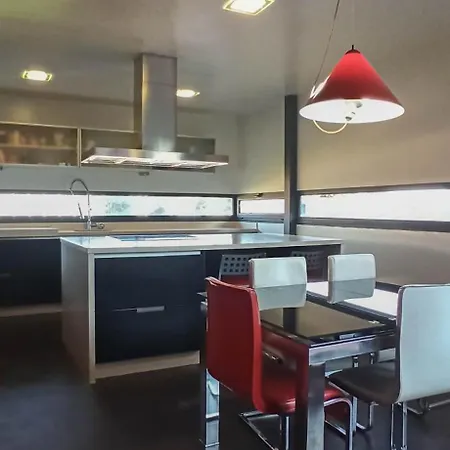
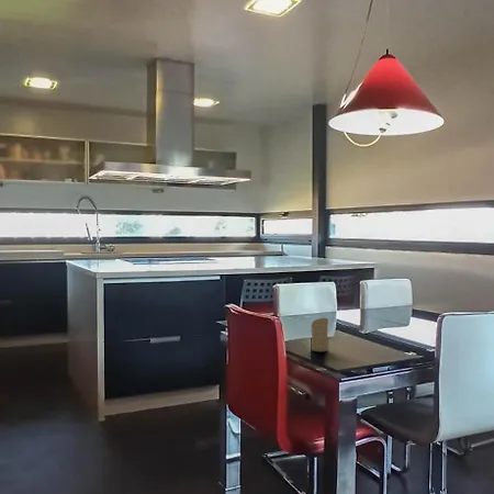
+ candle [310,316,329,352]
